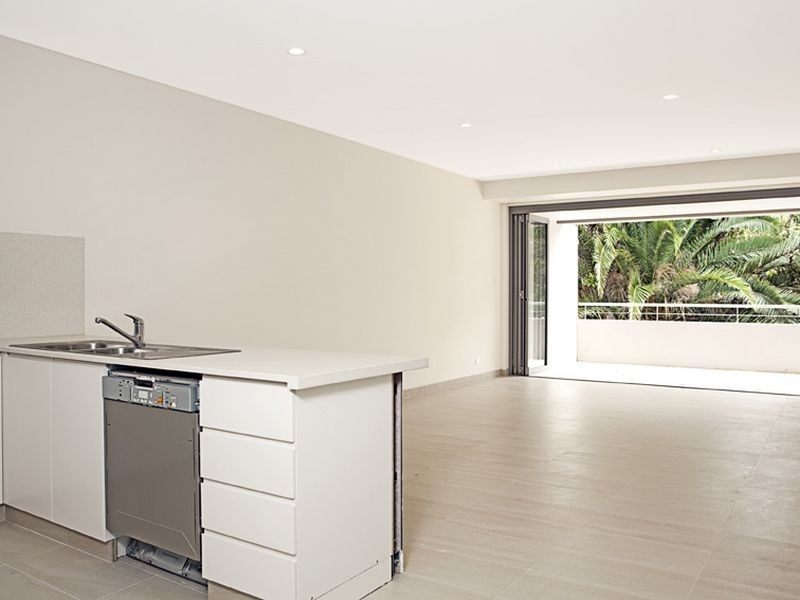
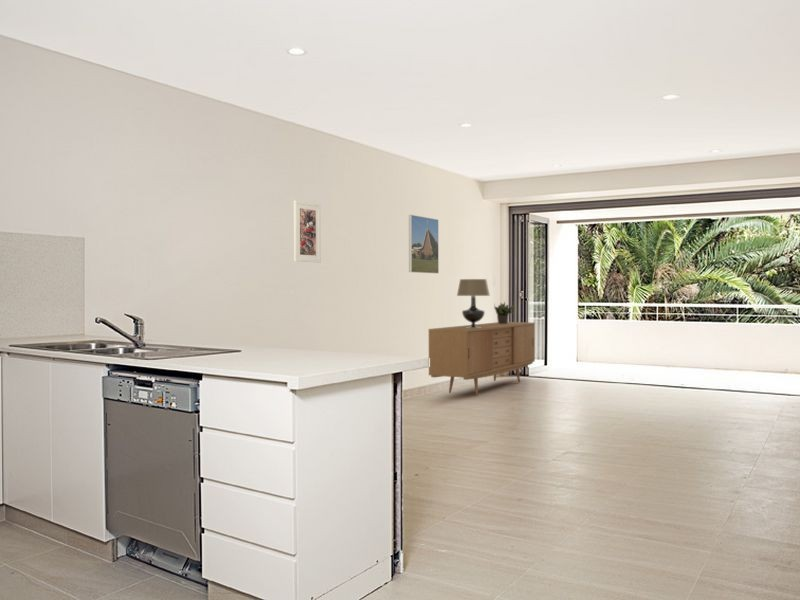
+ table lamp [456,278,491,328]
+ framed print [293,199,322,264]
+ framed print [408,214,440,274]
+ potted plant [493,300,516,324]
+ sideboard [428,321,536,396]
